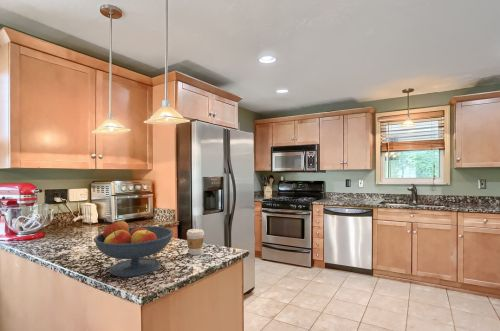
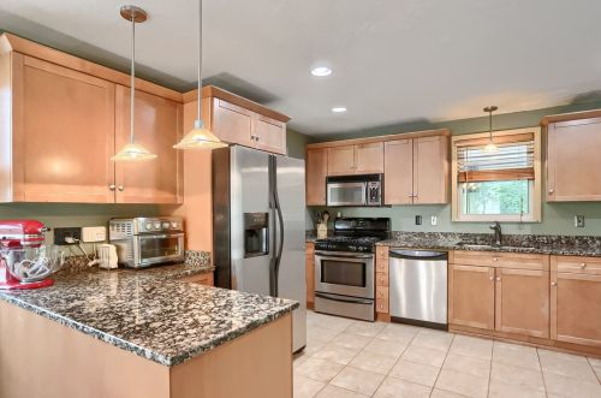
- coffee cup [186,228,205,256]
- fruit bowl [93,220,174,278]
